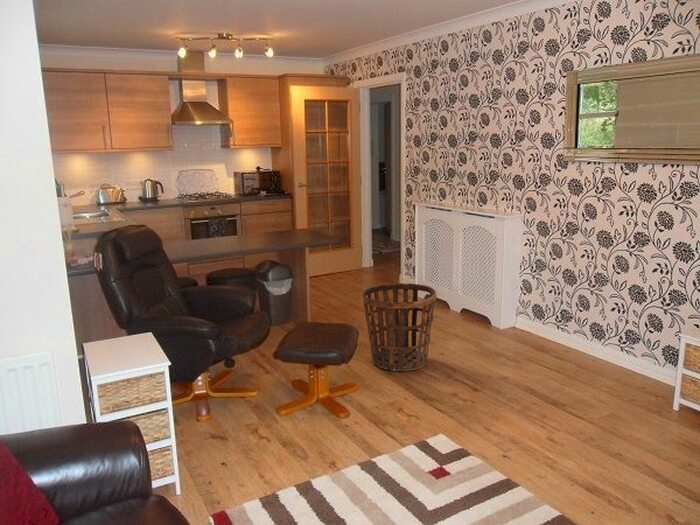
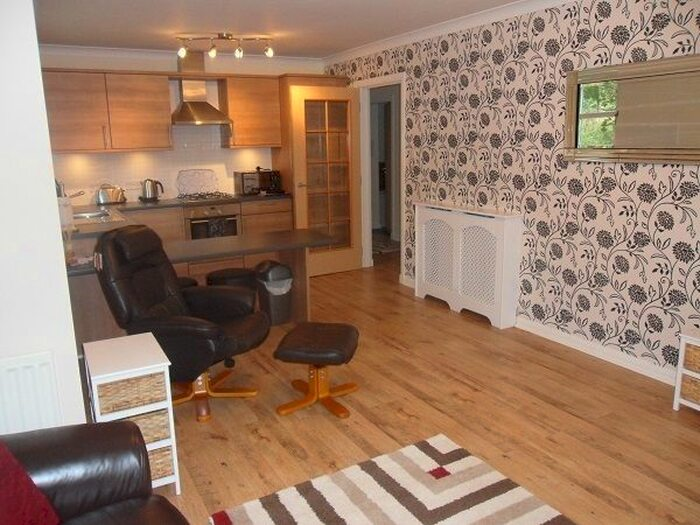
- basket [361,282,437,372]
